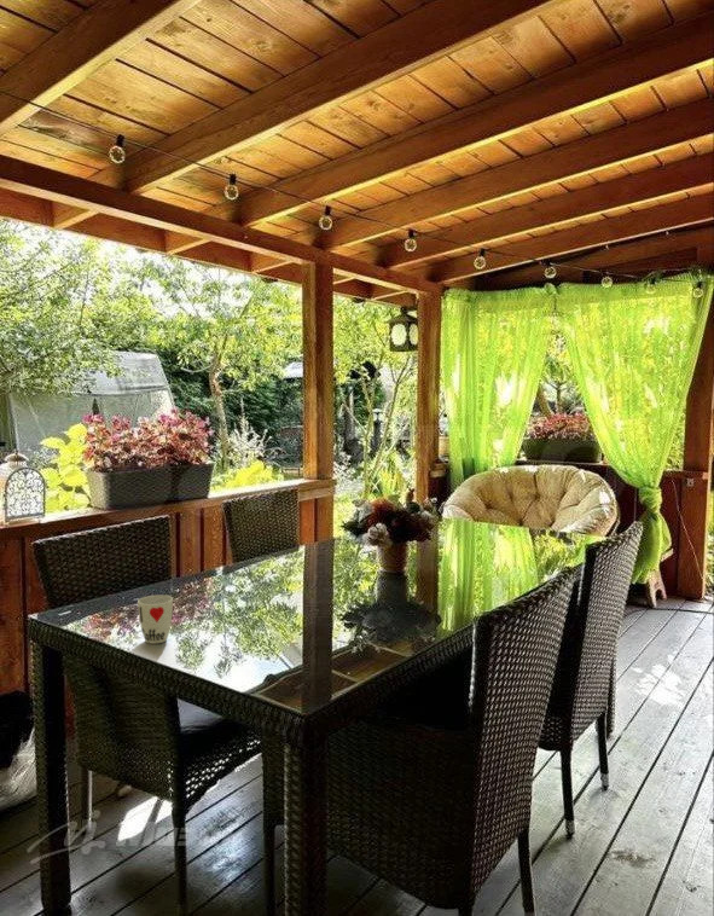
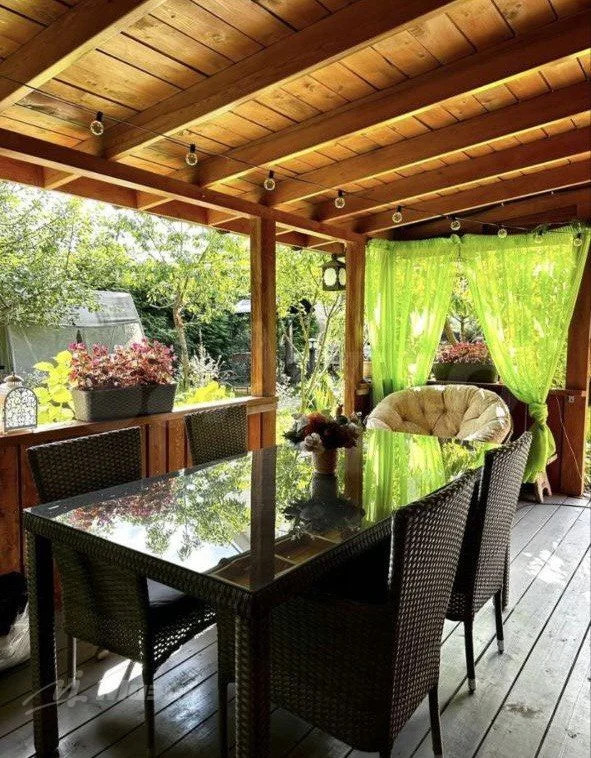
- cup [137,595,174,645]
